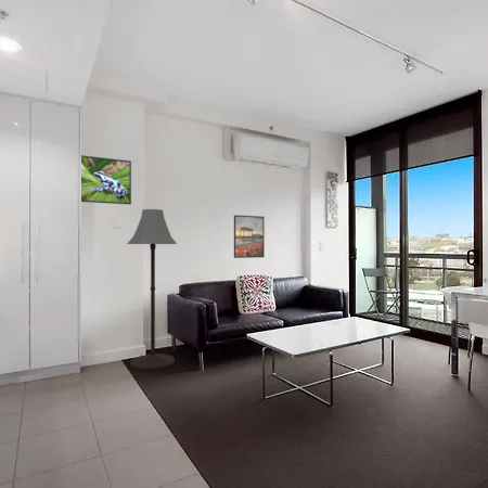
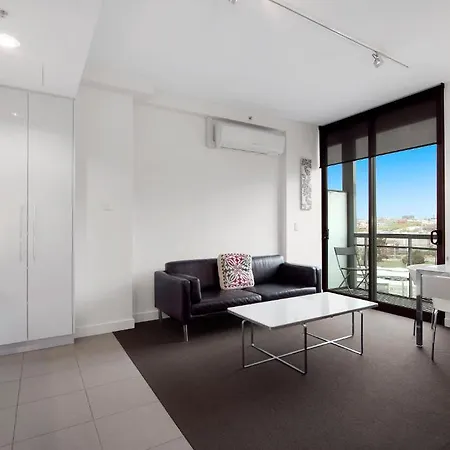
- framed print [233,214,266,259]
- floor lamp [126,208,178,372]
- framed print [80,154,132,206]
